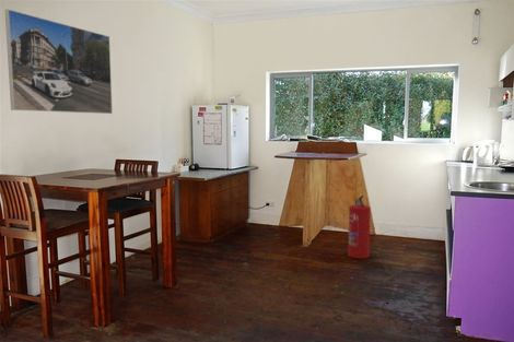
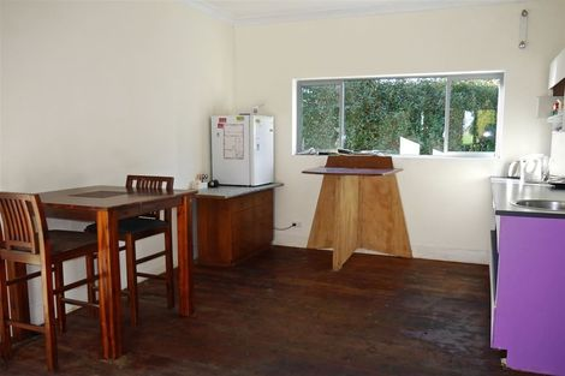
- fire extinguisher [347,194,372,260]
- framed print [4,9,114,115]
